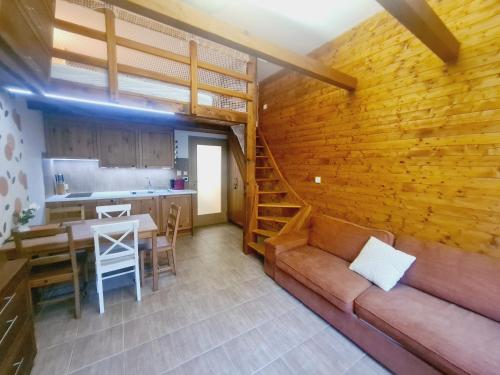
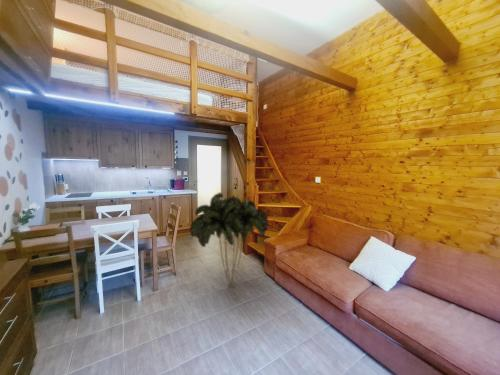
+ indoor plant [189,192,269,287]
